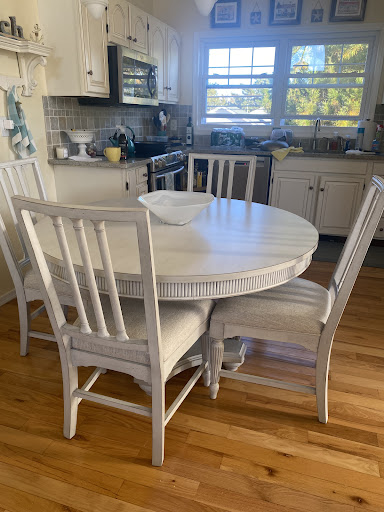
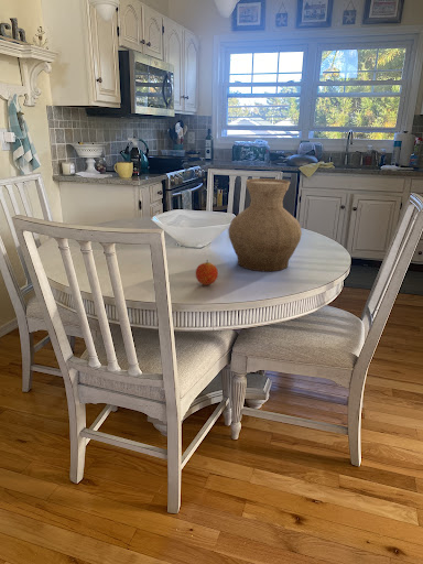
+ vase [227,177,303,272]
+ fruit [195,259,219,286]
